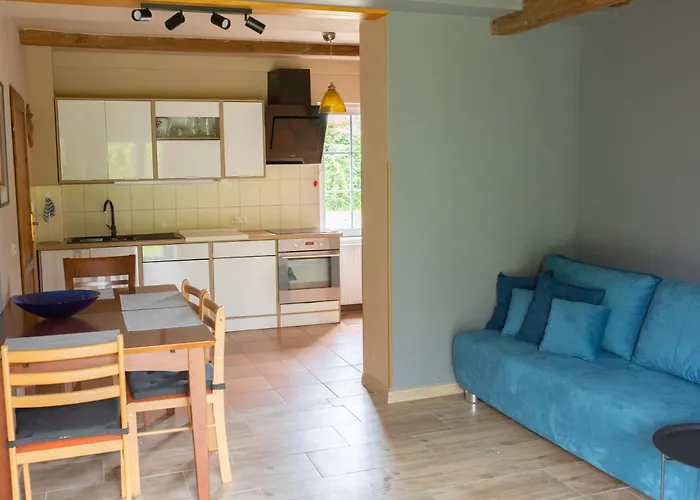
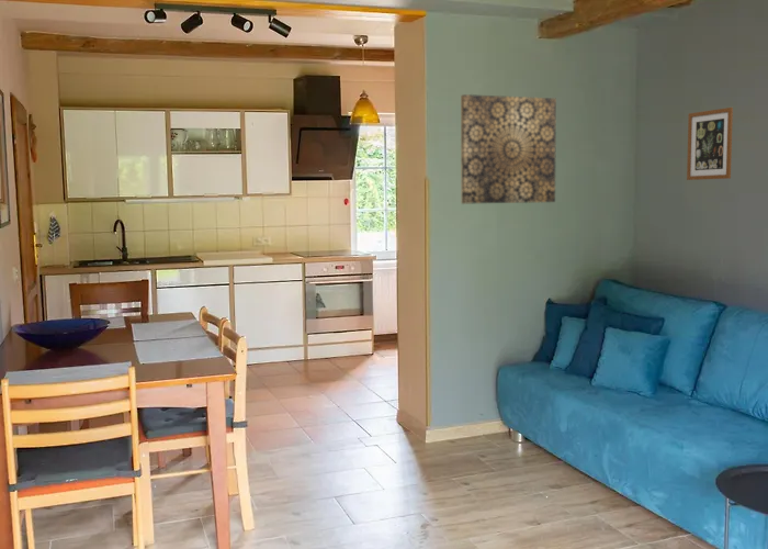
+ wall art [686,107,734,181]
+ wall art [460,93,557,205]
